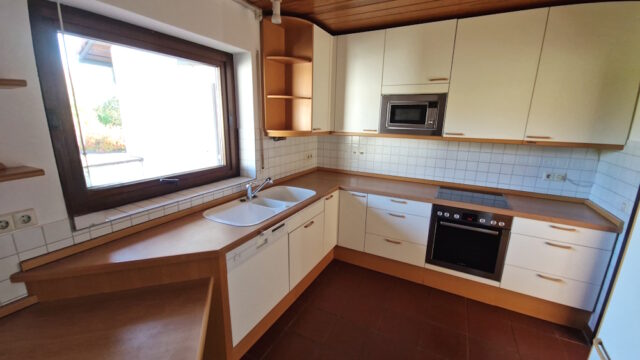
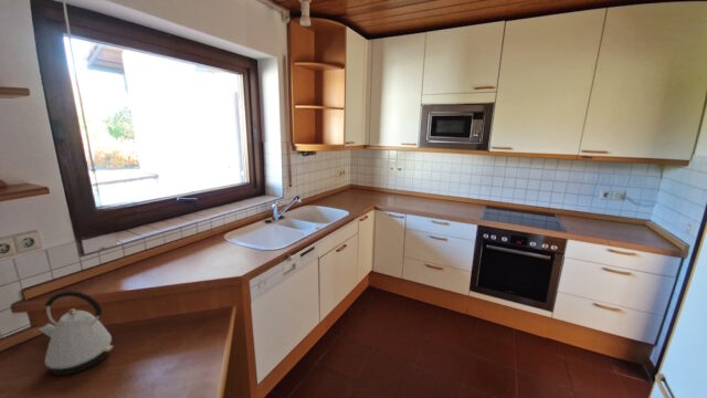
+ kettle [38,290,114,376]
